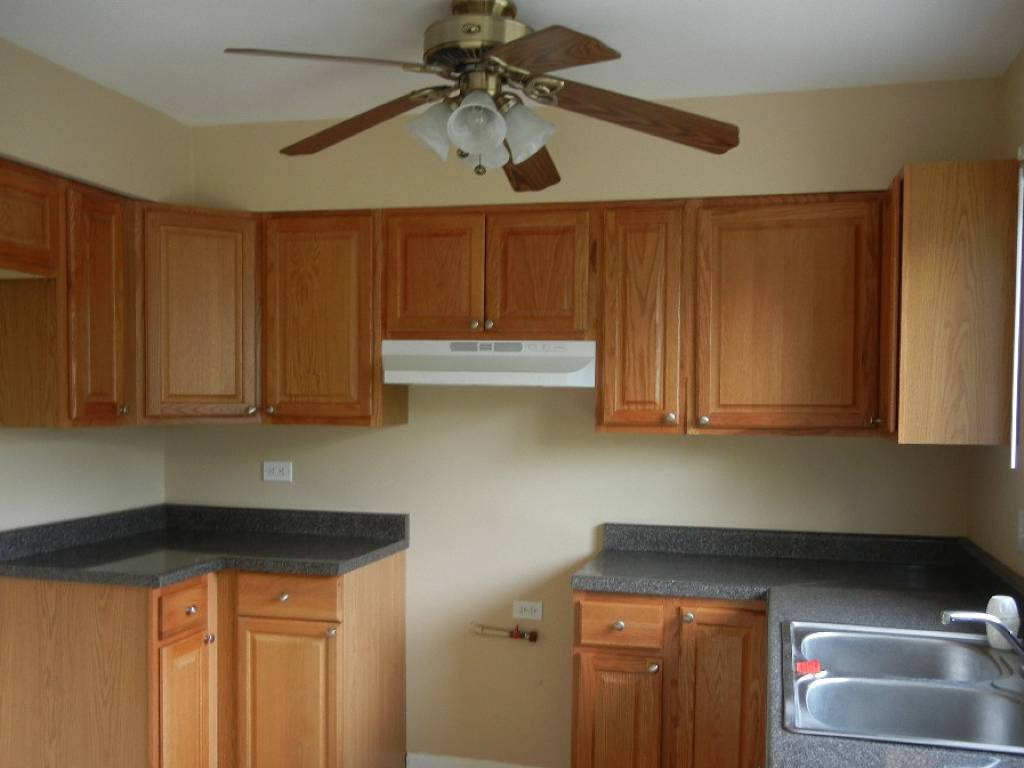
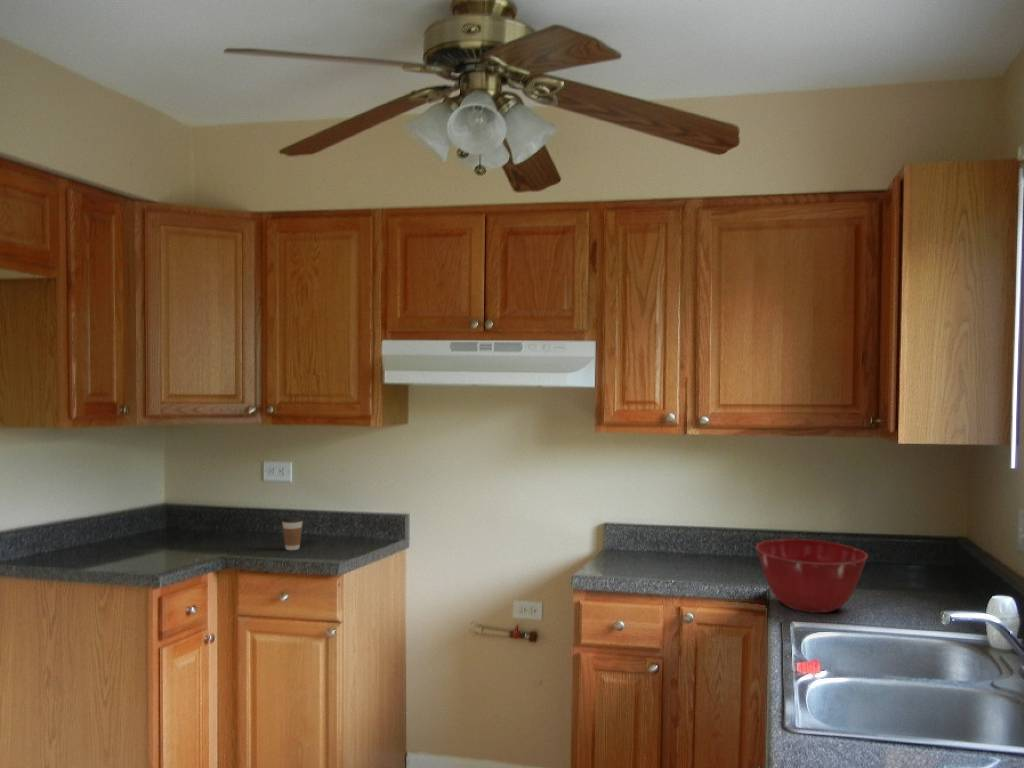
+ coffee cup [281,513,304,551]
+ mixing bowl [755,538,869,614]
